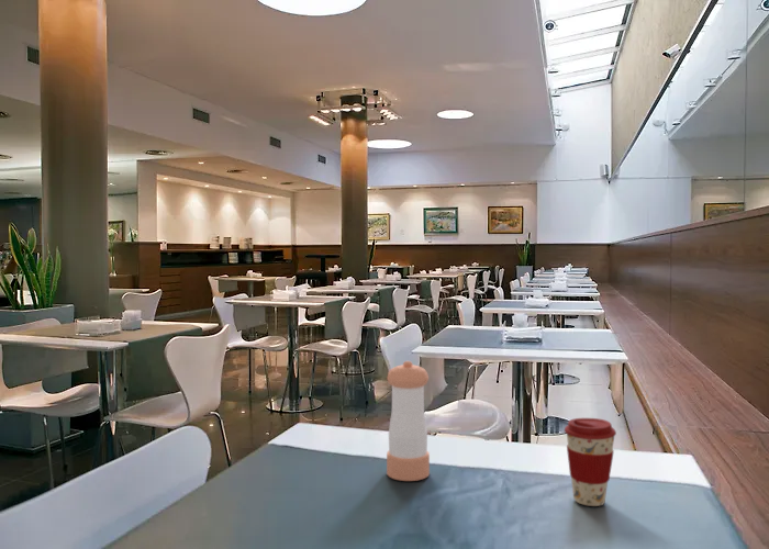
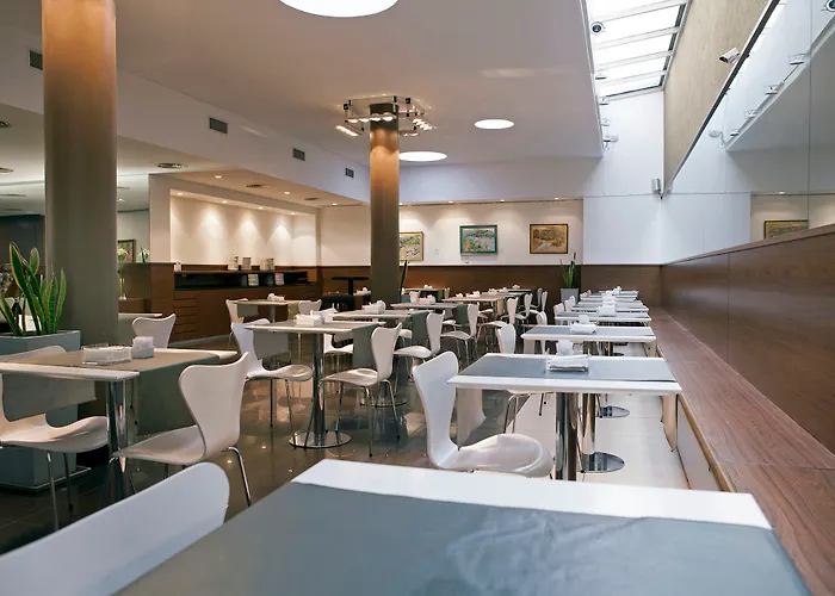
- pepper shaker [386,360,431,482]
- coffee cup [564,417,617,507]
